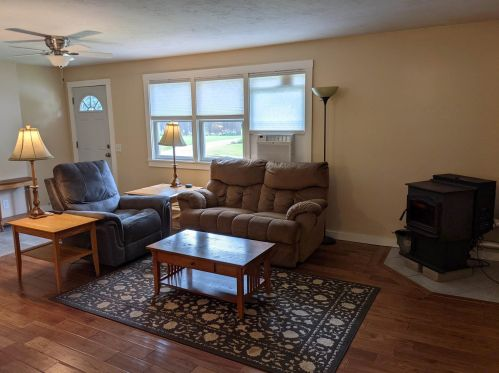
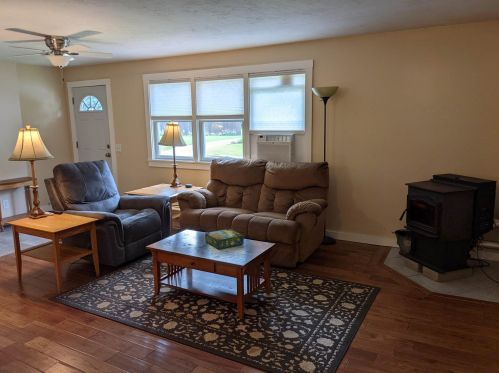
+ board game [204,228,245,250]
